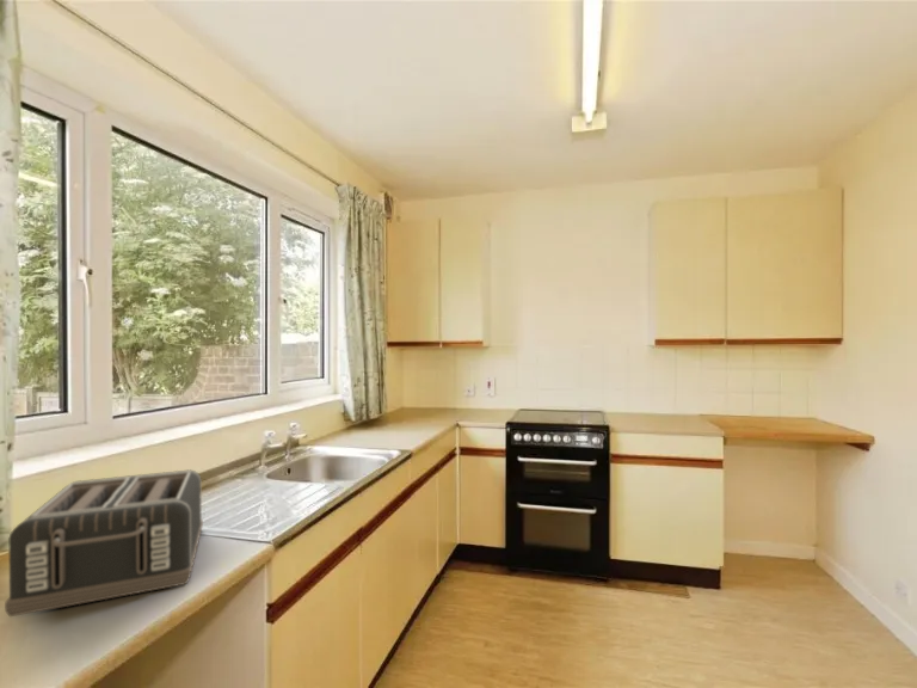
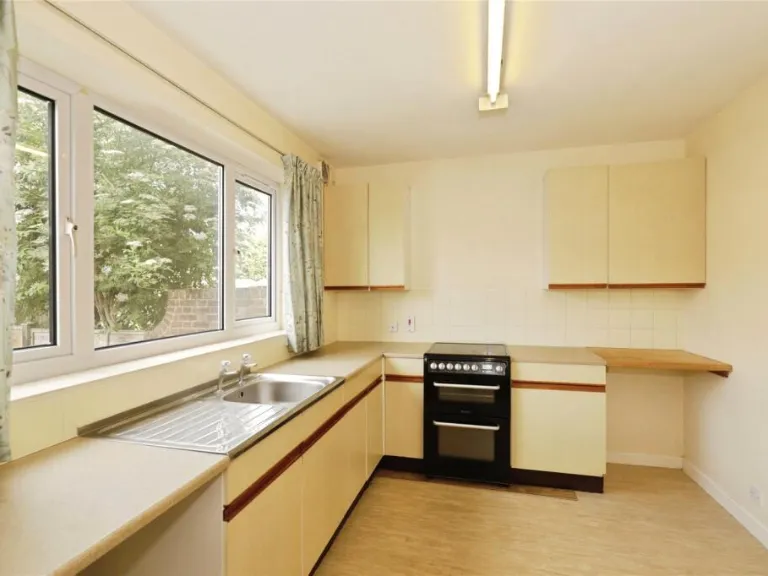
- toaster [4,468,204,618]
